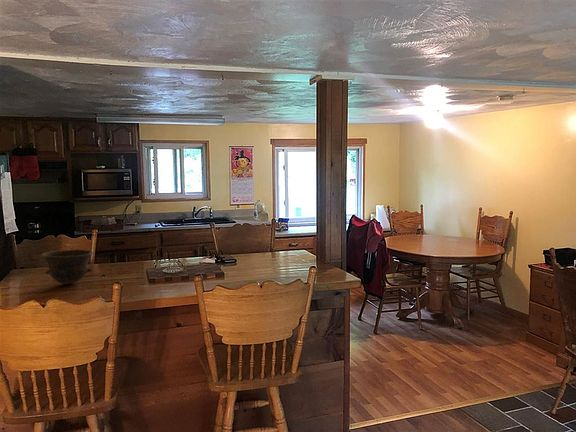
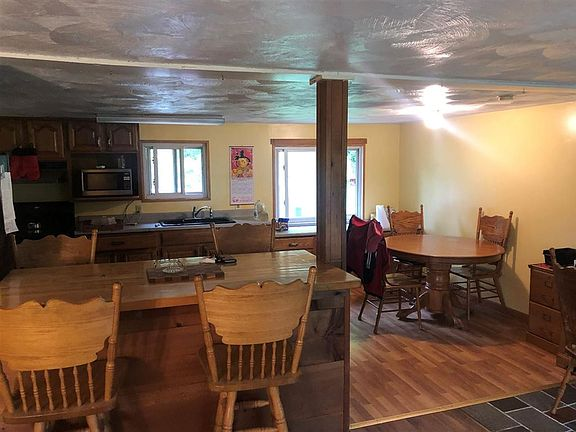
- bowl [41,248,95,286]
